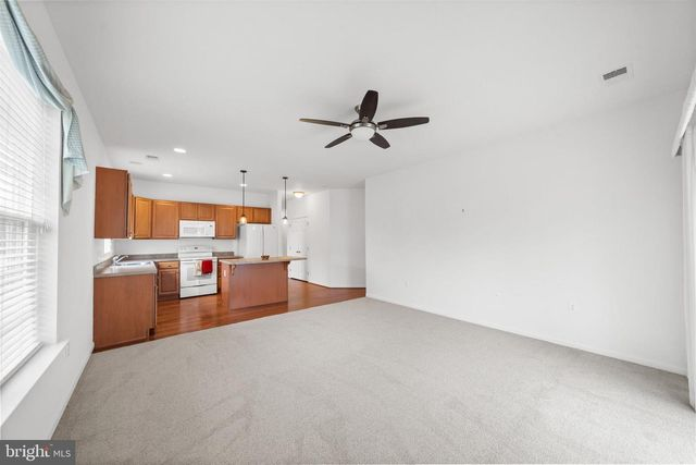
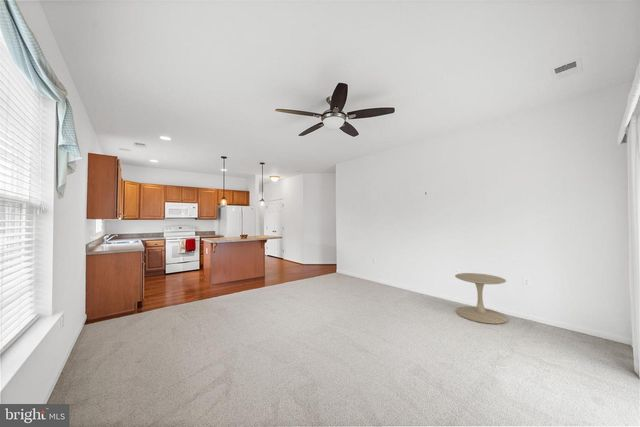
+ side table [454,272,509,325]
